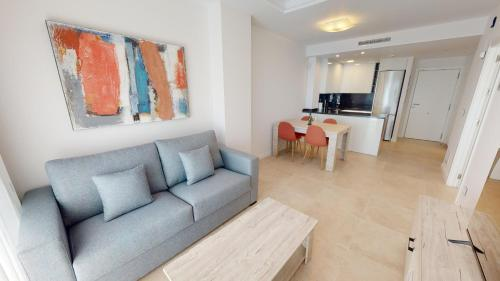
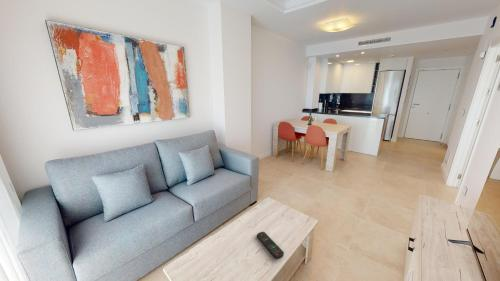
+ remote control [256,231,285,260]
